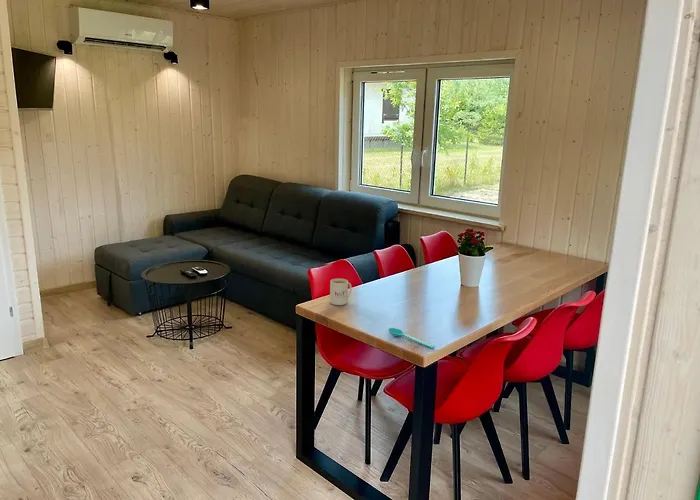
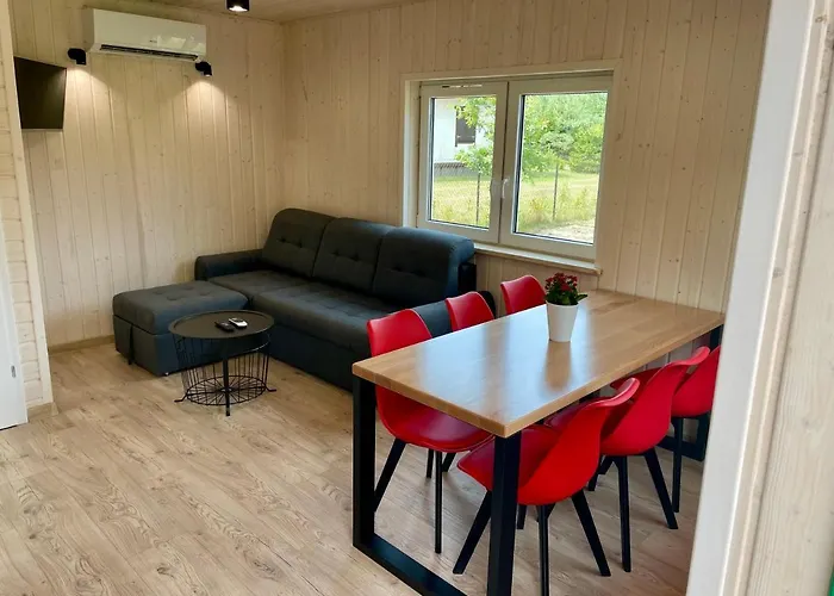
- mug [329,278,353,306]
- spoon [388,327,436,349]
